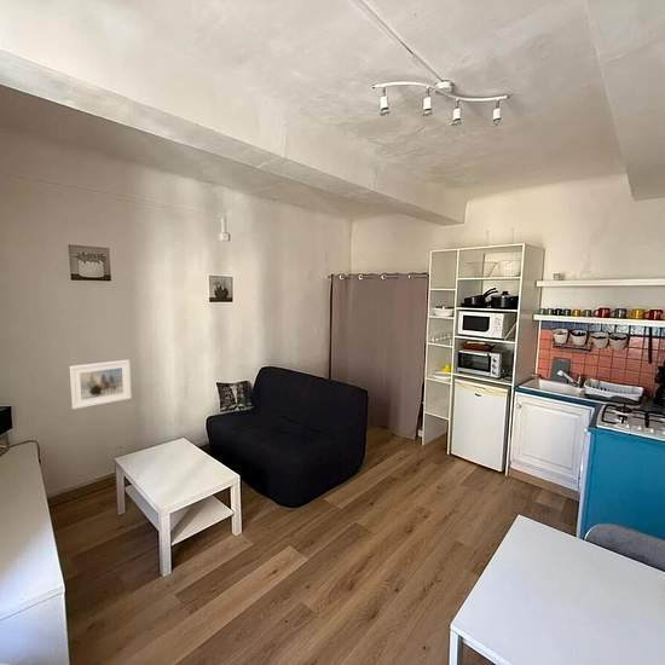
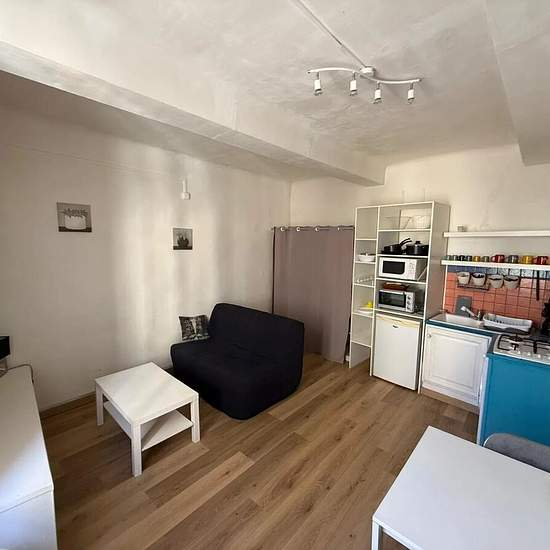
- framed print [69,359,133,410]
